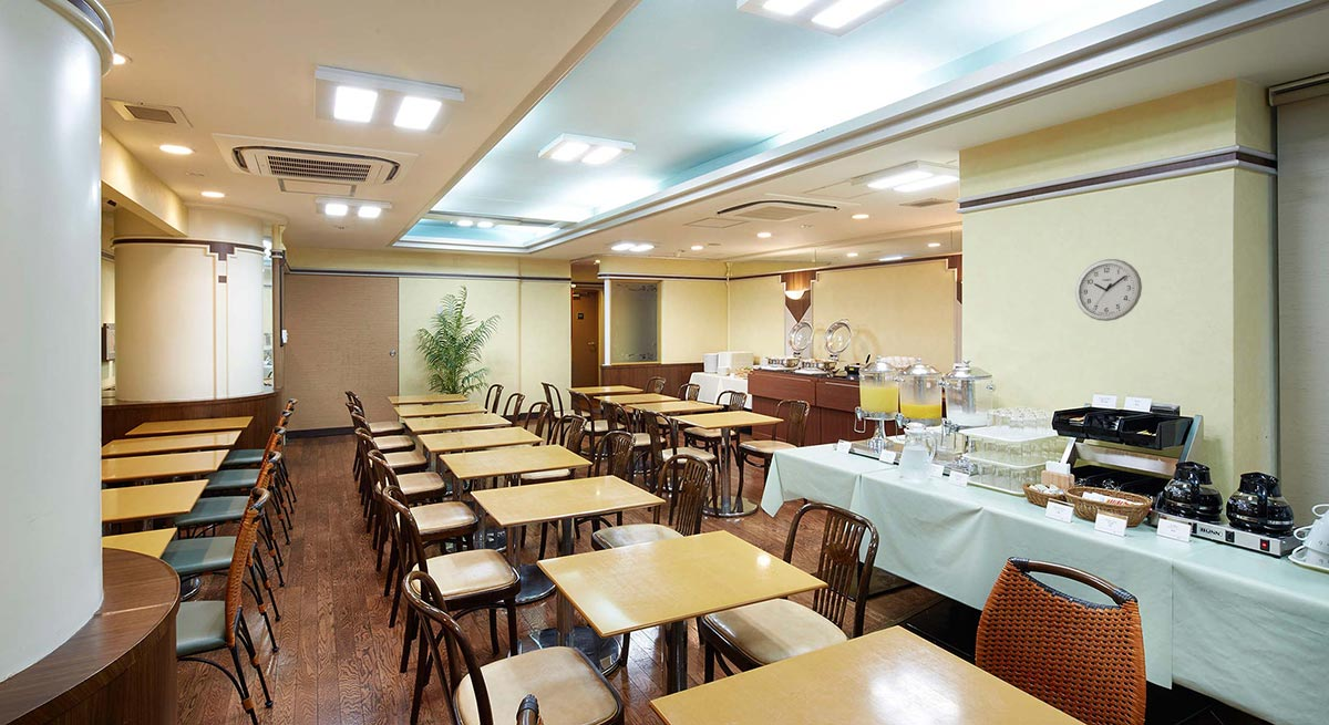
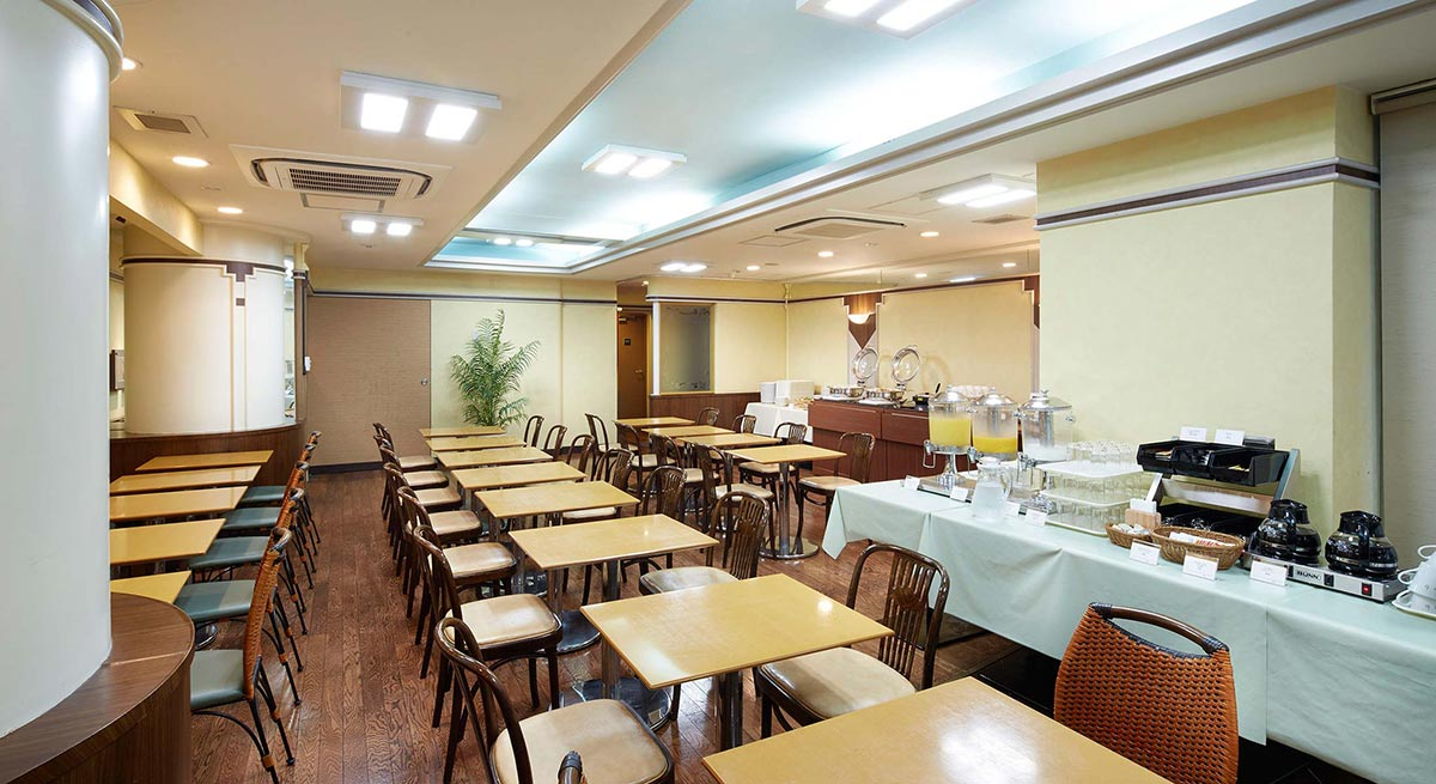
- wall clock [1074,258,1143,322]
